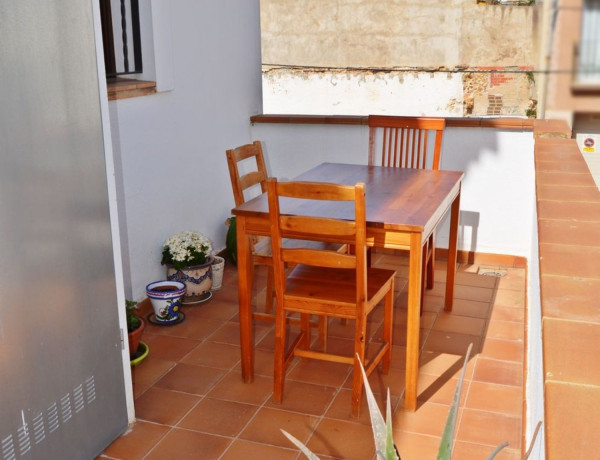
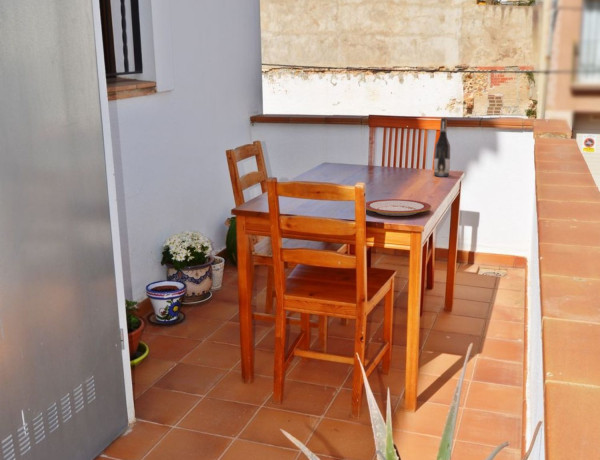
+ plate [365,198,432,217]
+ wine bottle [433,116,451,177]
